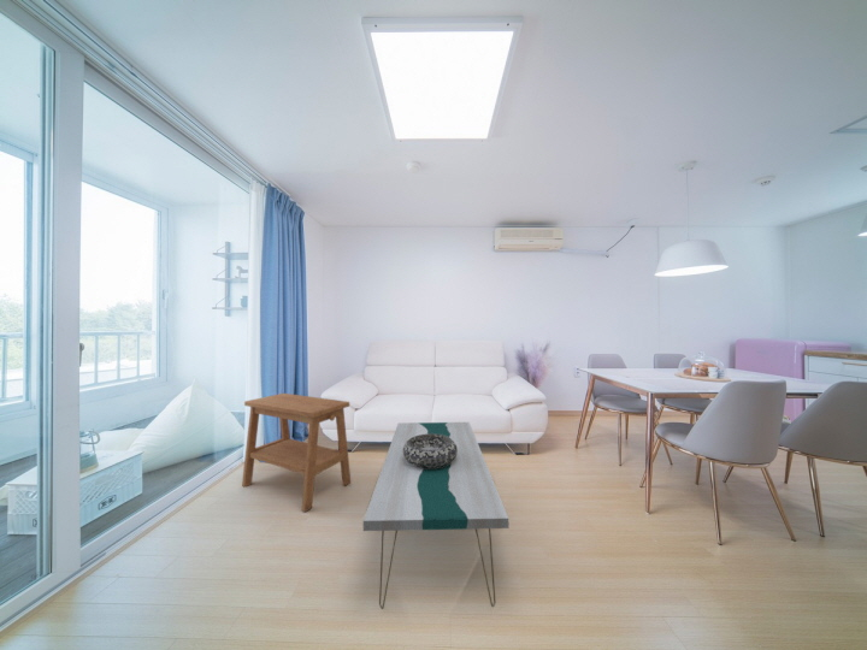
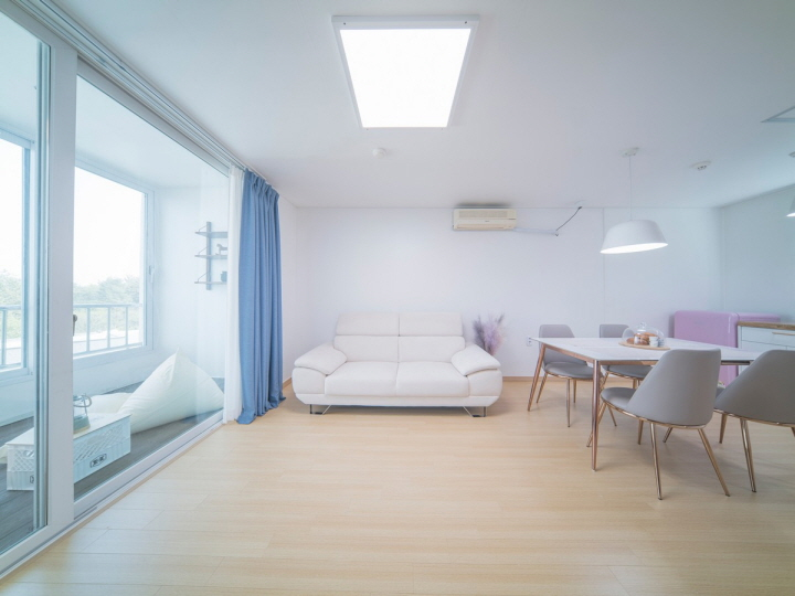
- decorative bowl [403,433,458,468]
- coffee table [362,421,509,610]
- side table [241,392,352,513]
